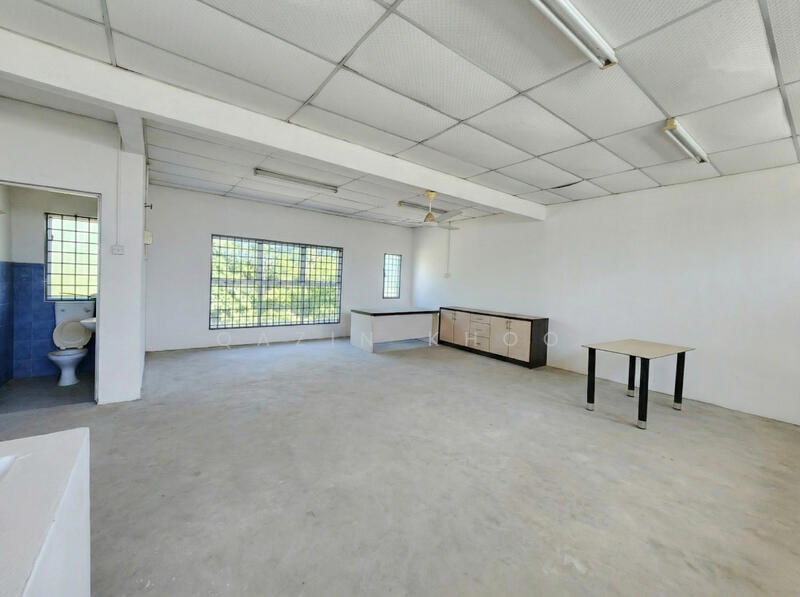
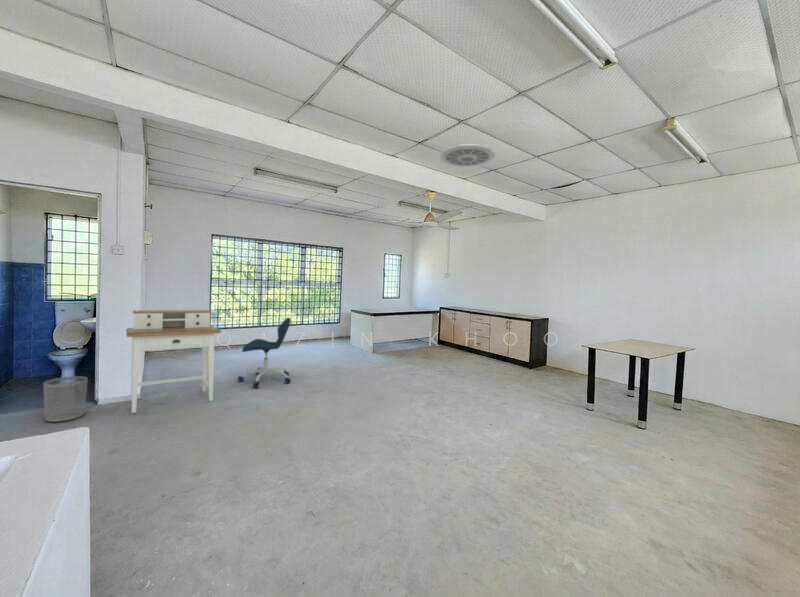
+ ceiling vent [439,143,497,168]
+ office chair [237,317,292,389]
+ waste bin [43,375,88,423]
+ desk [125,309,222,414]
